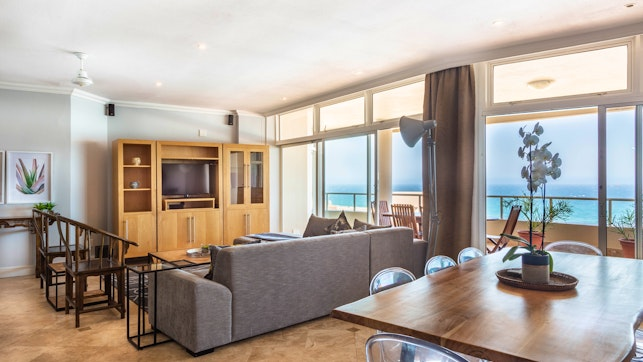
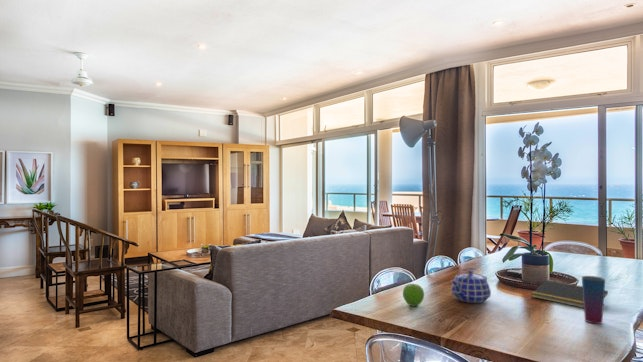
+ cup [581,275,606,325]
+ fruit [402,283,425,307]
+ notepad [530,279,609,309]
+ teapot [450,269,492,304]
